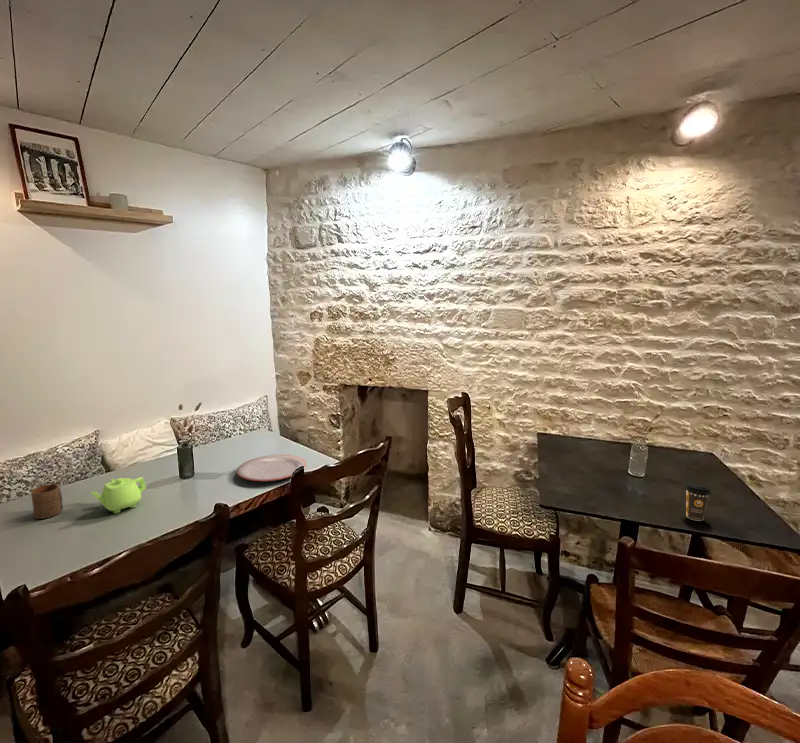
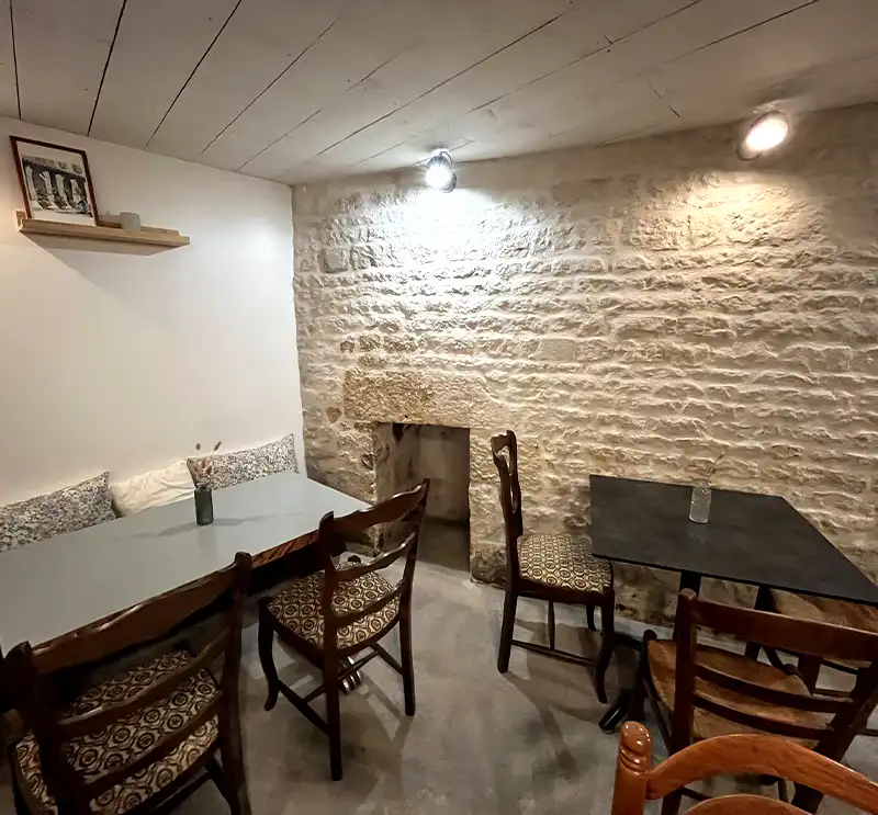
- plate [236,454,307,482]
- cup [30,483,64,520]
- coffee cup [684,481,712,522]
- teapot [91,476,148,514]
